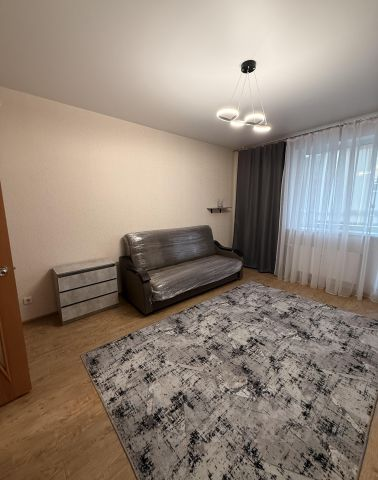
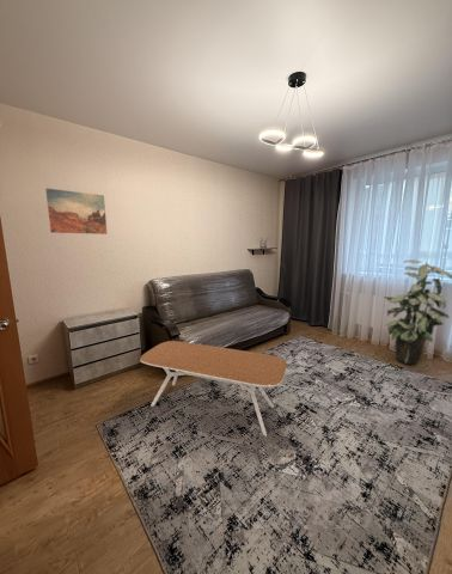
+ indoor plant [383,258,452,366]
+ coffee table [139,340,287,438]
+ wall art [44,188,108,236]
